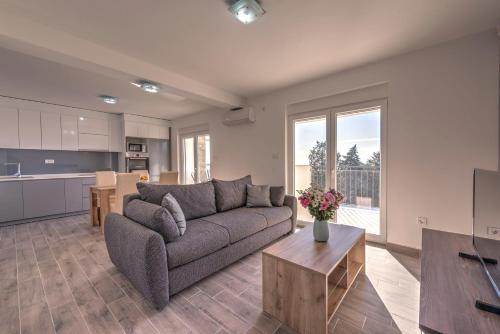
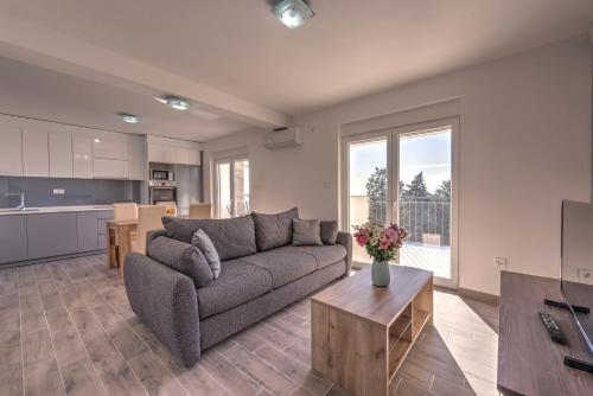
+ remote control [537,311,568,345]
